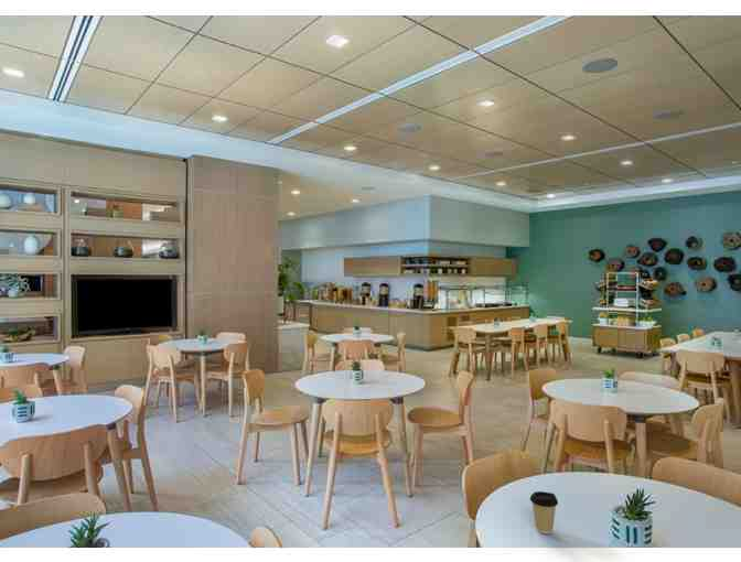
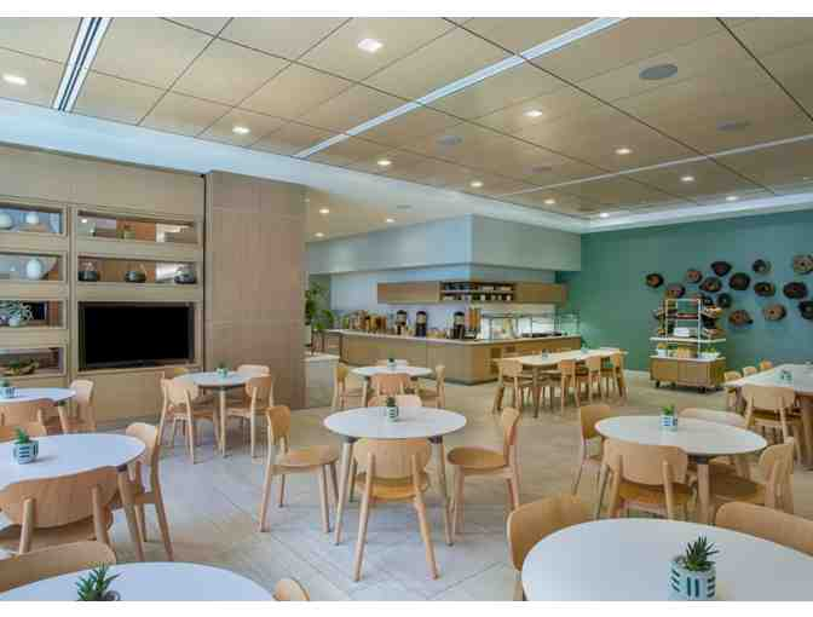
- coffee cup [529,490,559,534]
